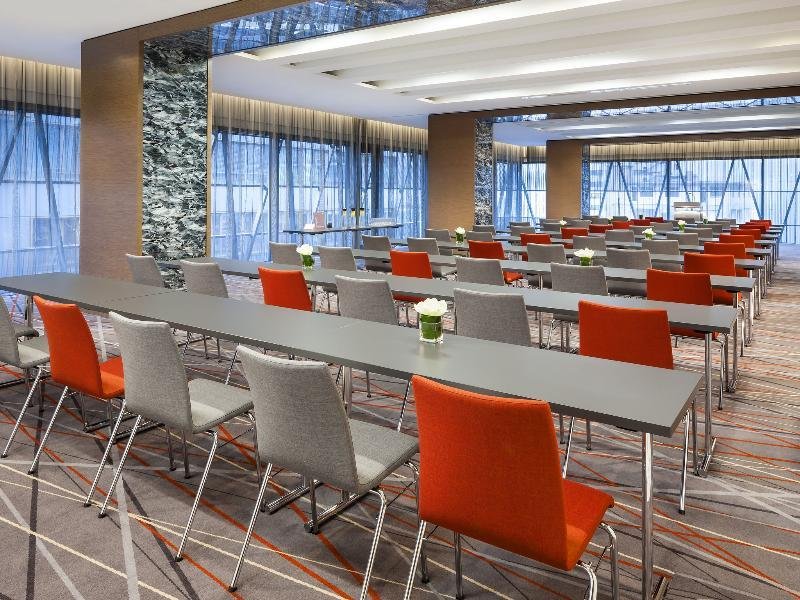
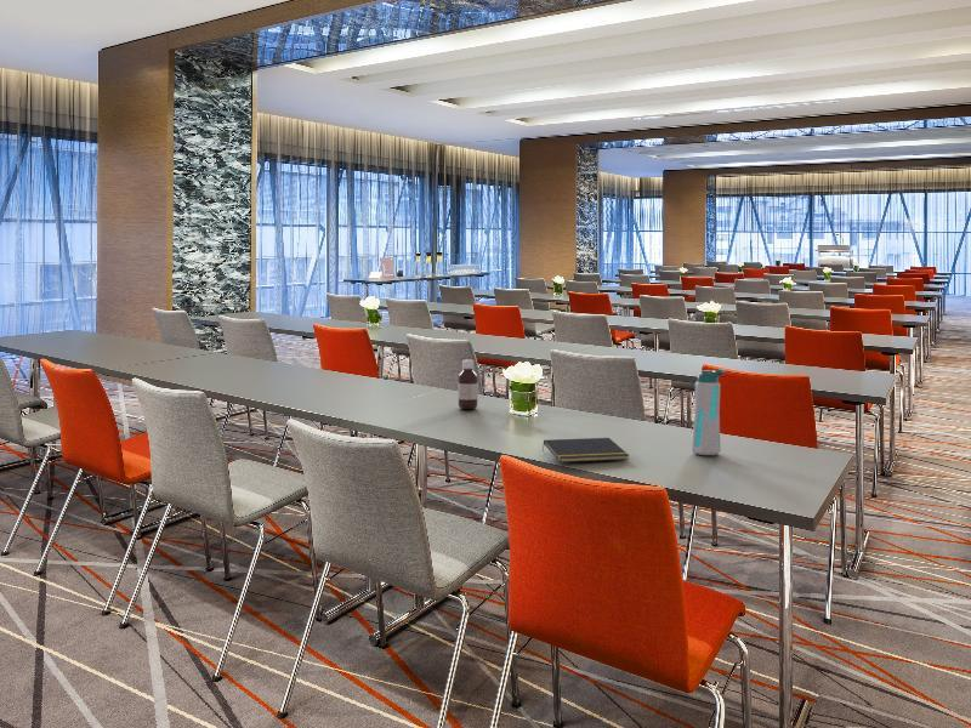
+ water bottle [691,368,727,456]
+ bottle [456,359,479,410]
+ notepad [541,437,630,463]
